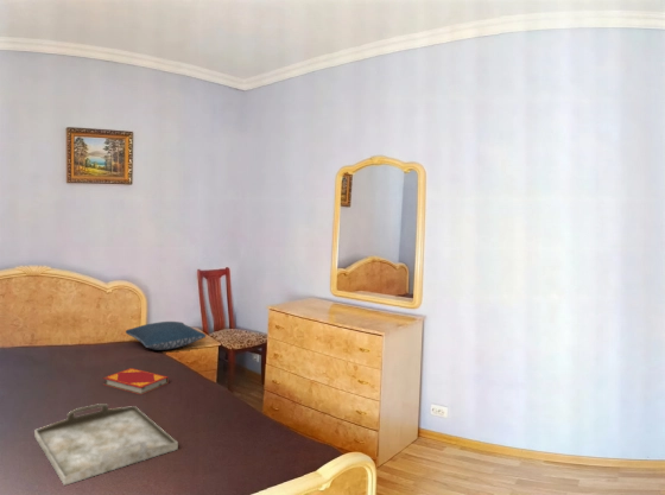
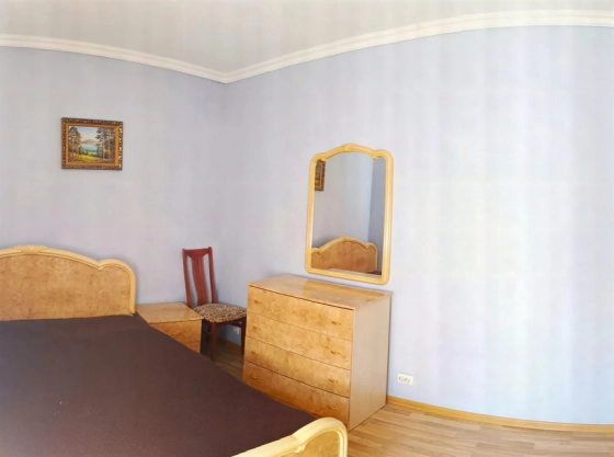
- hardback book [102,367,170,395]
- serving tray [33,402,179,487]
- pillow [125,321,207,351]
